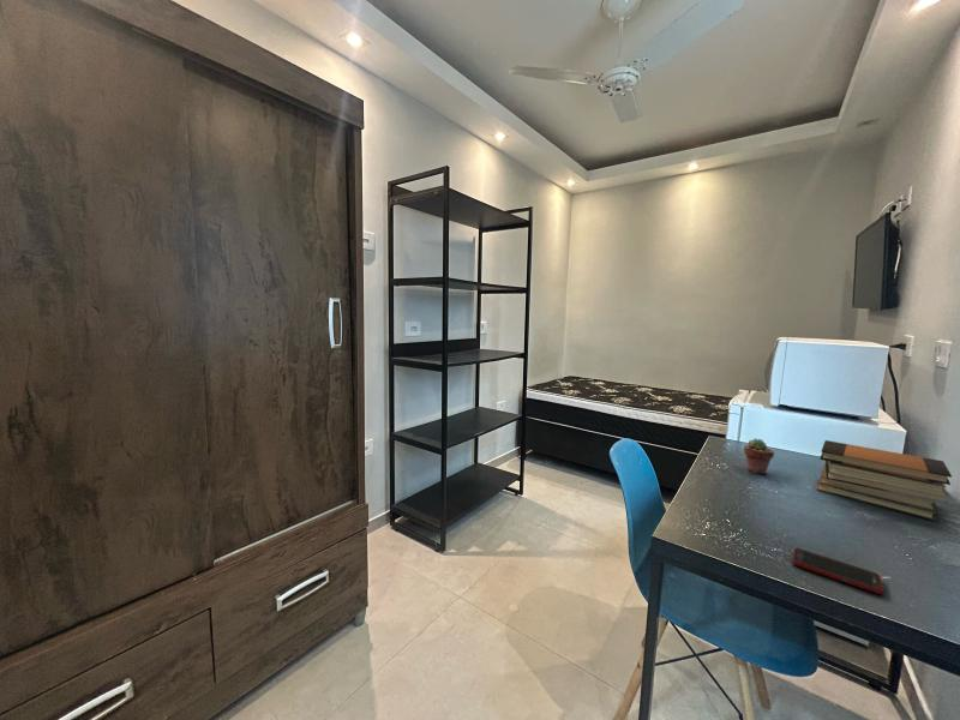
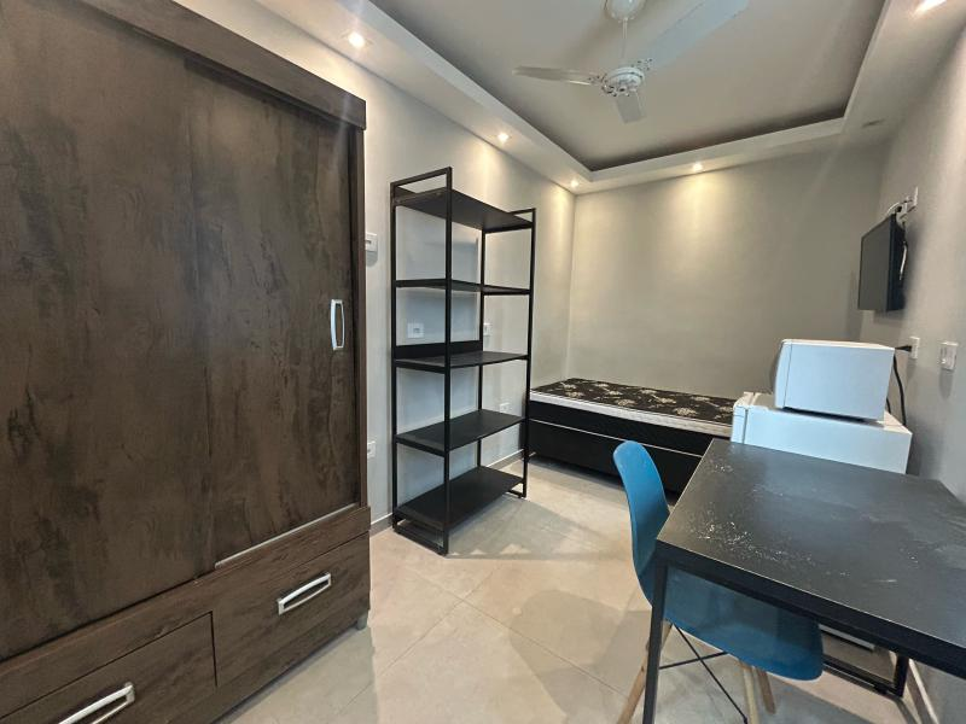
- book stack [815,439,953,522]
- cell phone [791,547,884,595]
- potted succulent [743,437,775,475]
